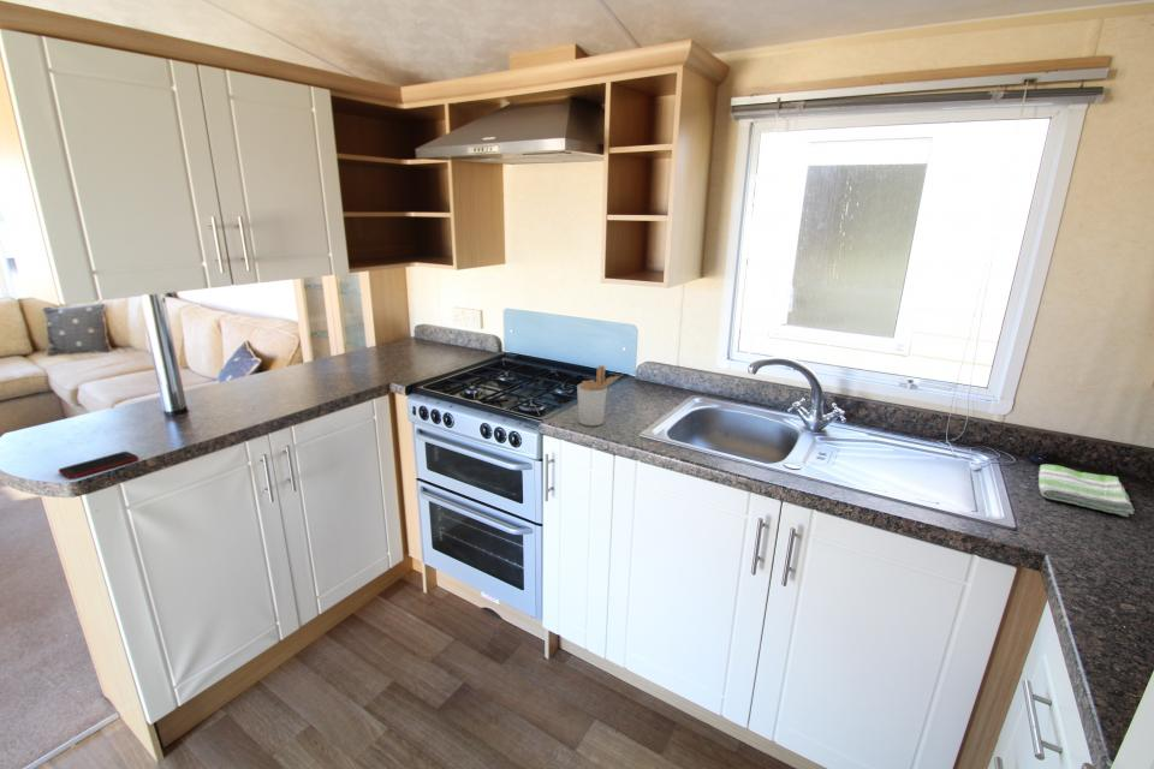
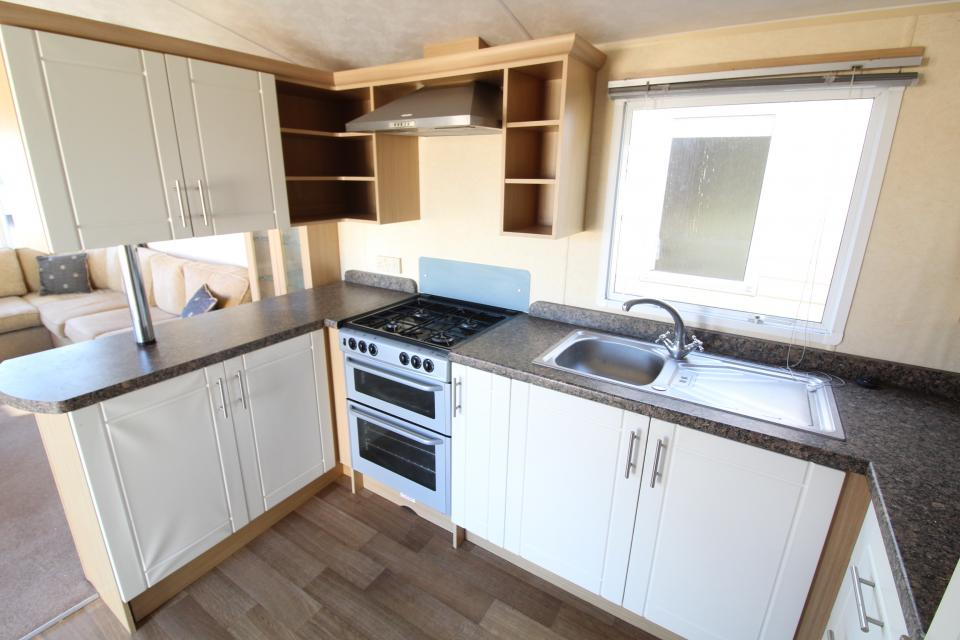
- dish towel [1037,464,1136,518]
- cell phone [58,451,139,479]
- utensil holder [576,364,624,427]
